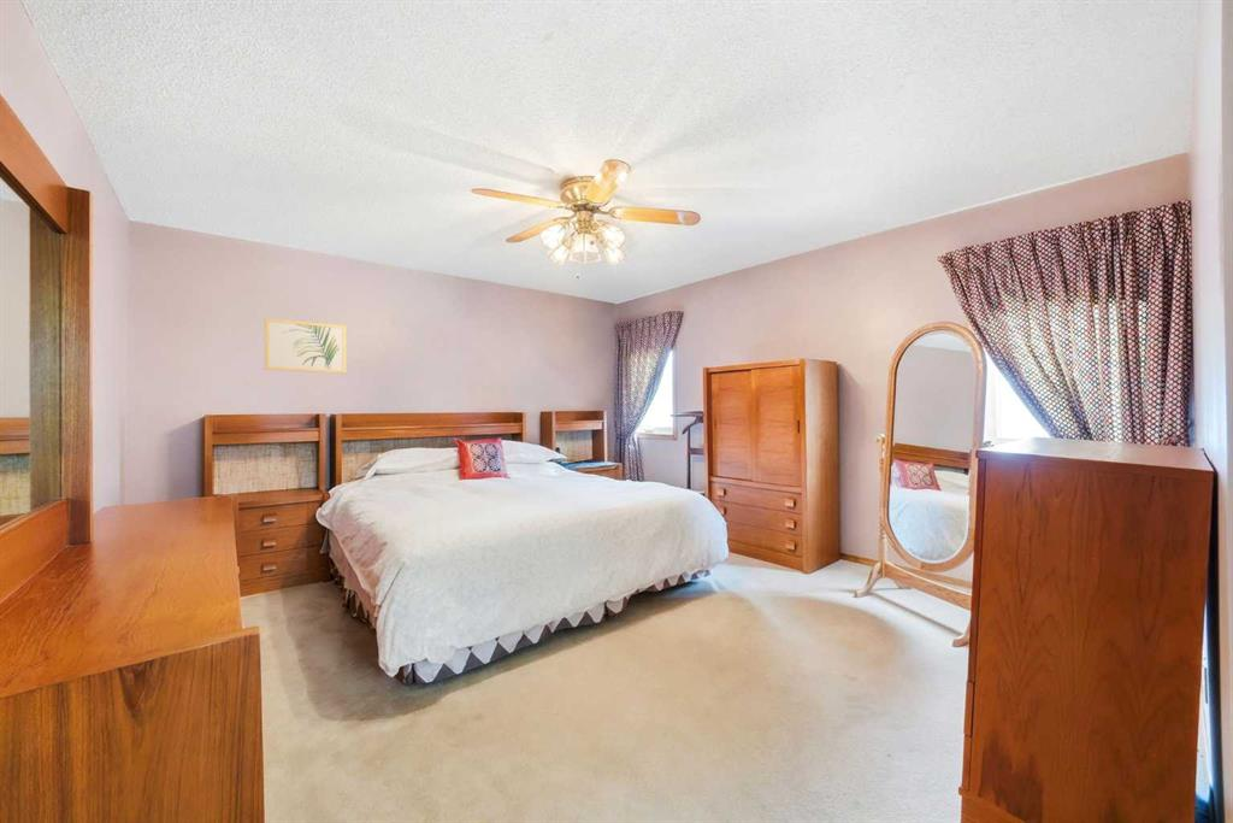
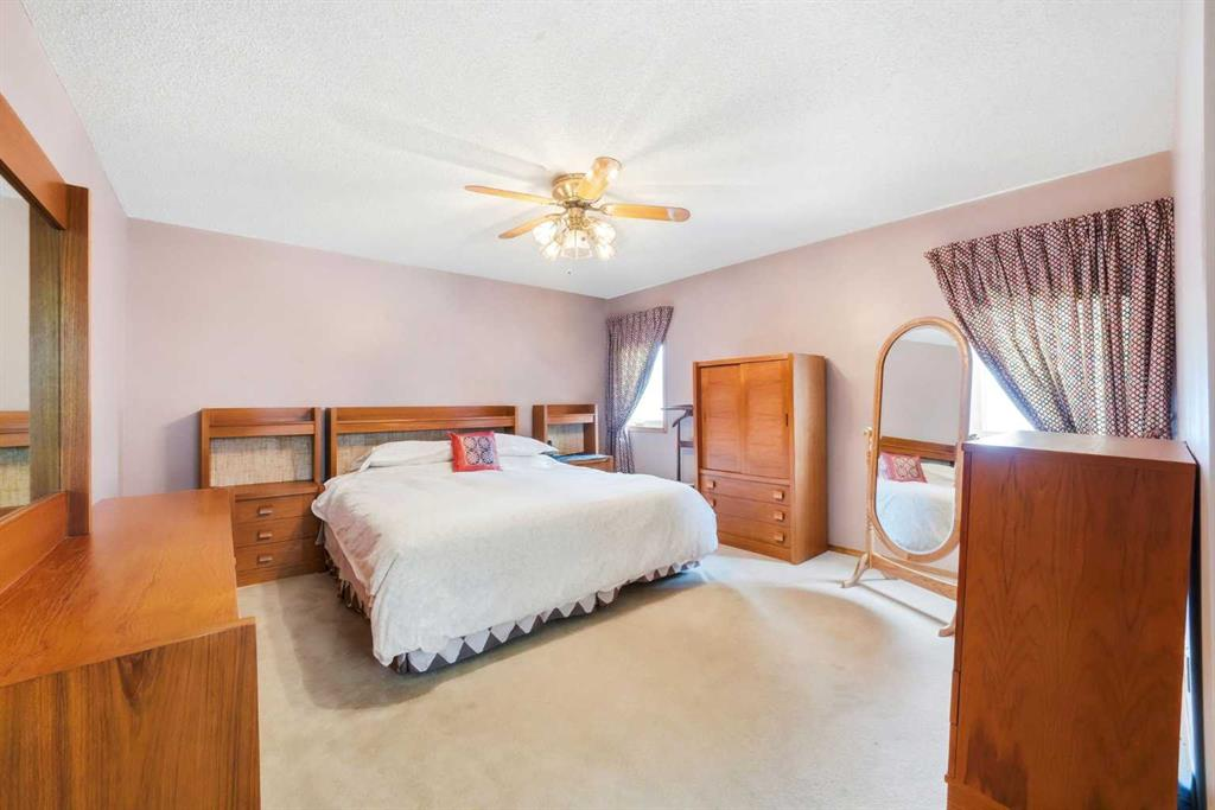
- wall art [264,317,347,374]
